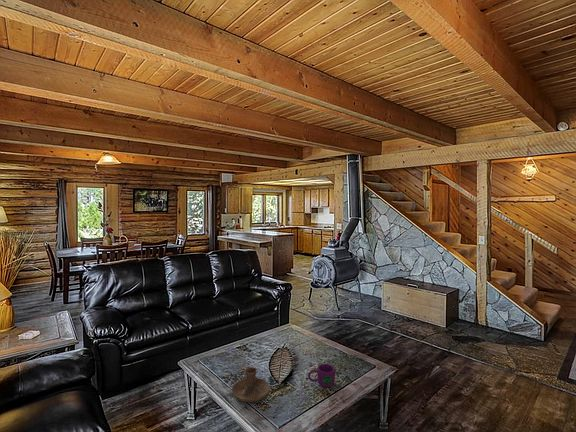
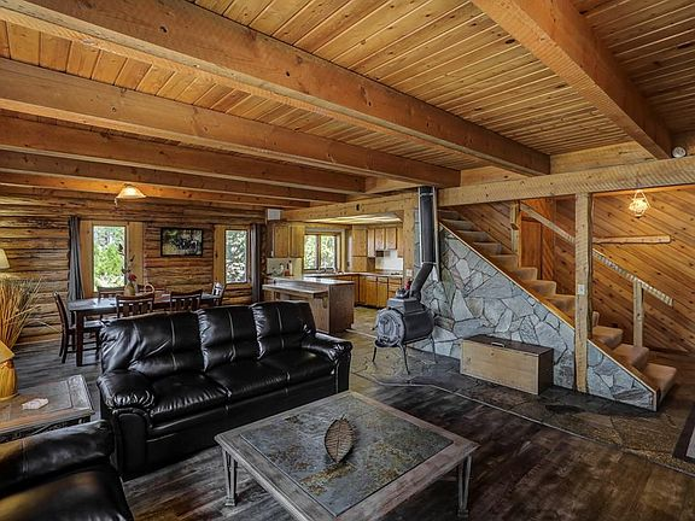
- mug [307,363,336,388]
- candle holder [231,365,271,403]
